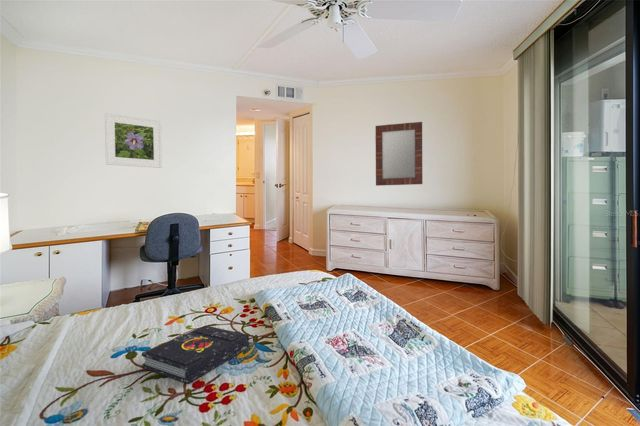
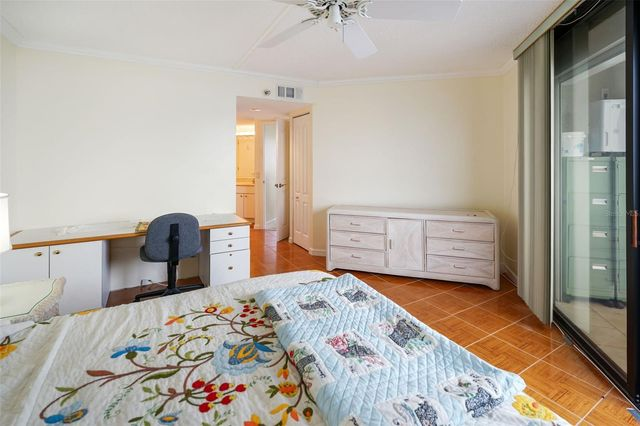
- book [141,325,250,385]
- home mirror [374,121,423,187]
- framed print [104,112,163,169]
